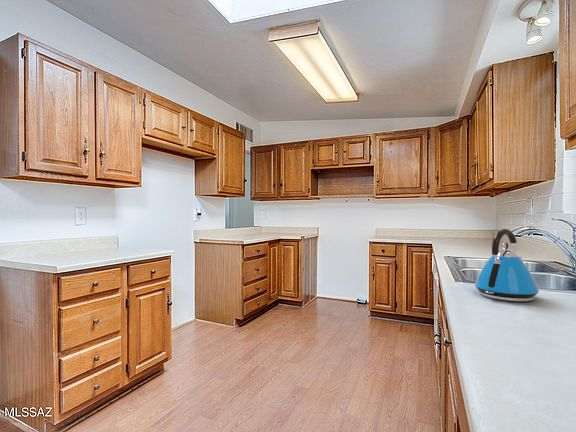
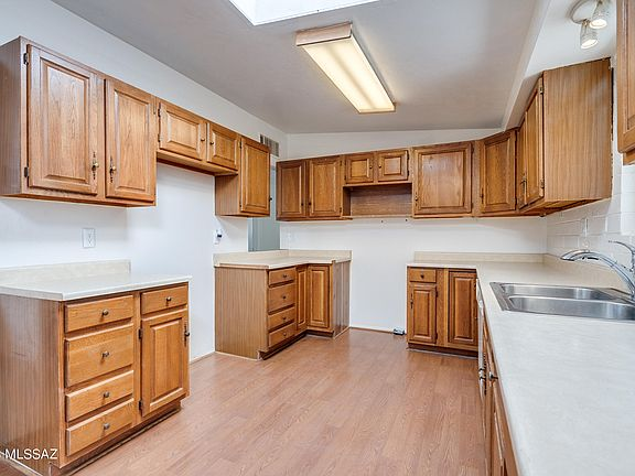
- kettle [474,228,540,302]
